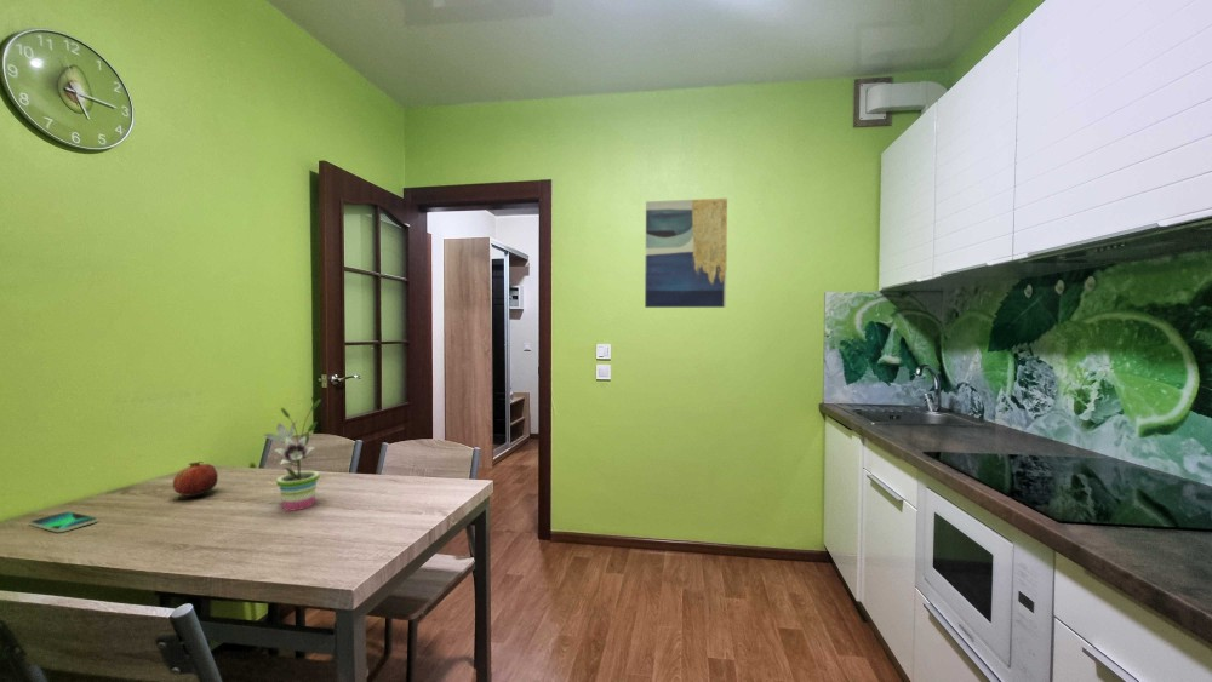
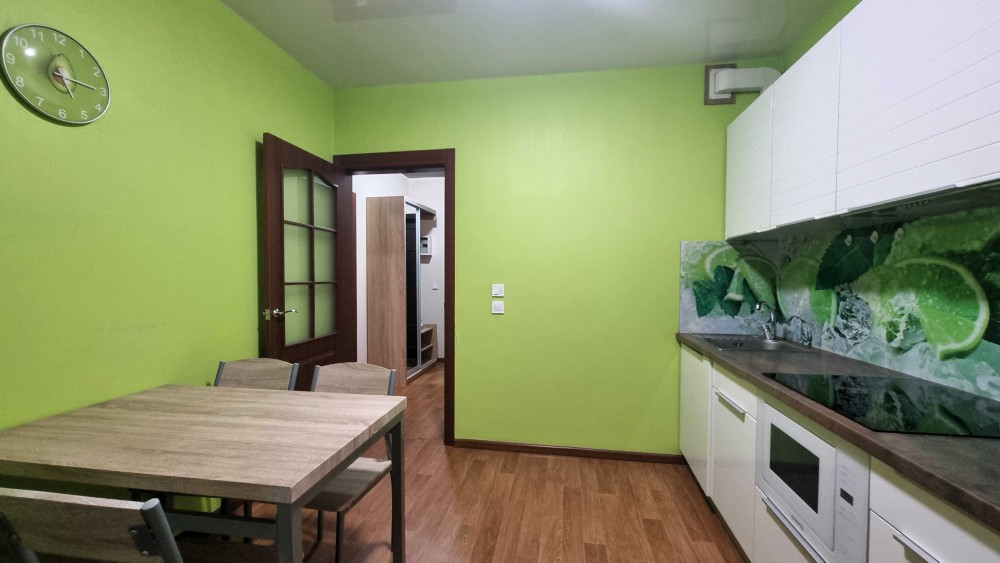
- smartphone [28,510,98,533]
- wall art [644,197,728,309]
- potted plant [263,399,322,512]
- fruit [172,460,219,498]
